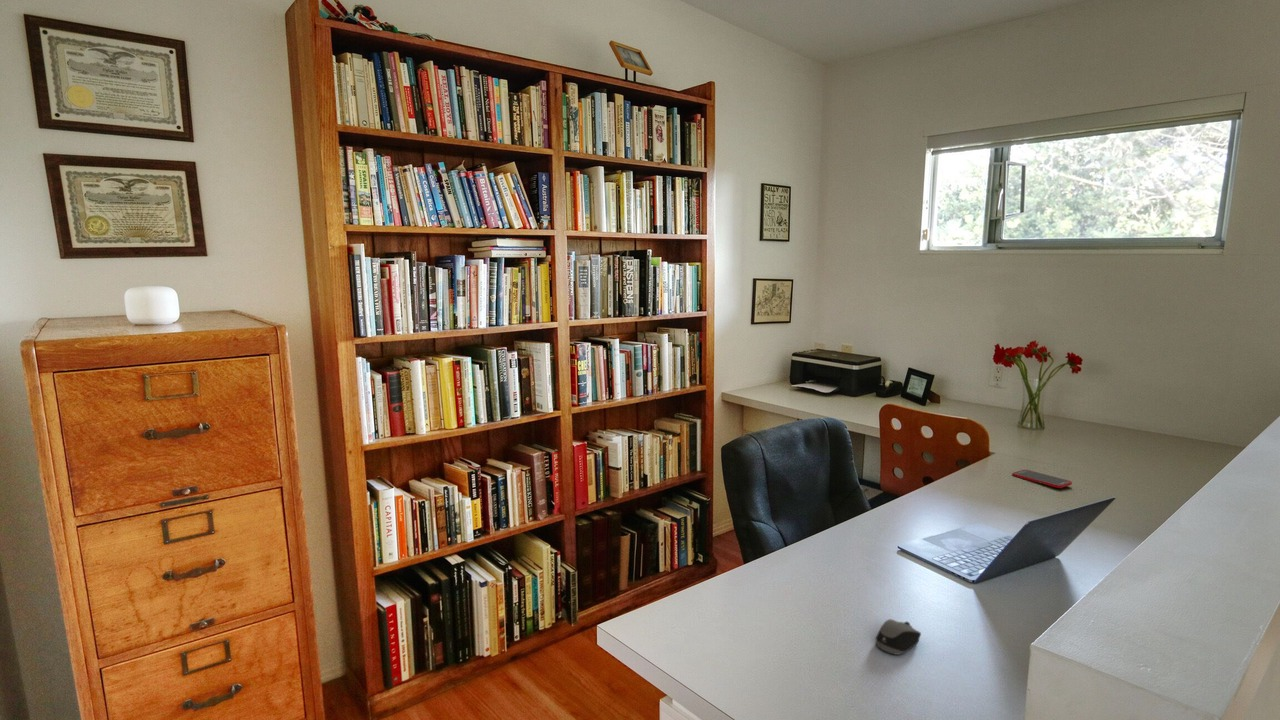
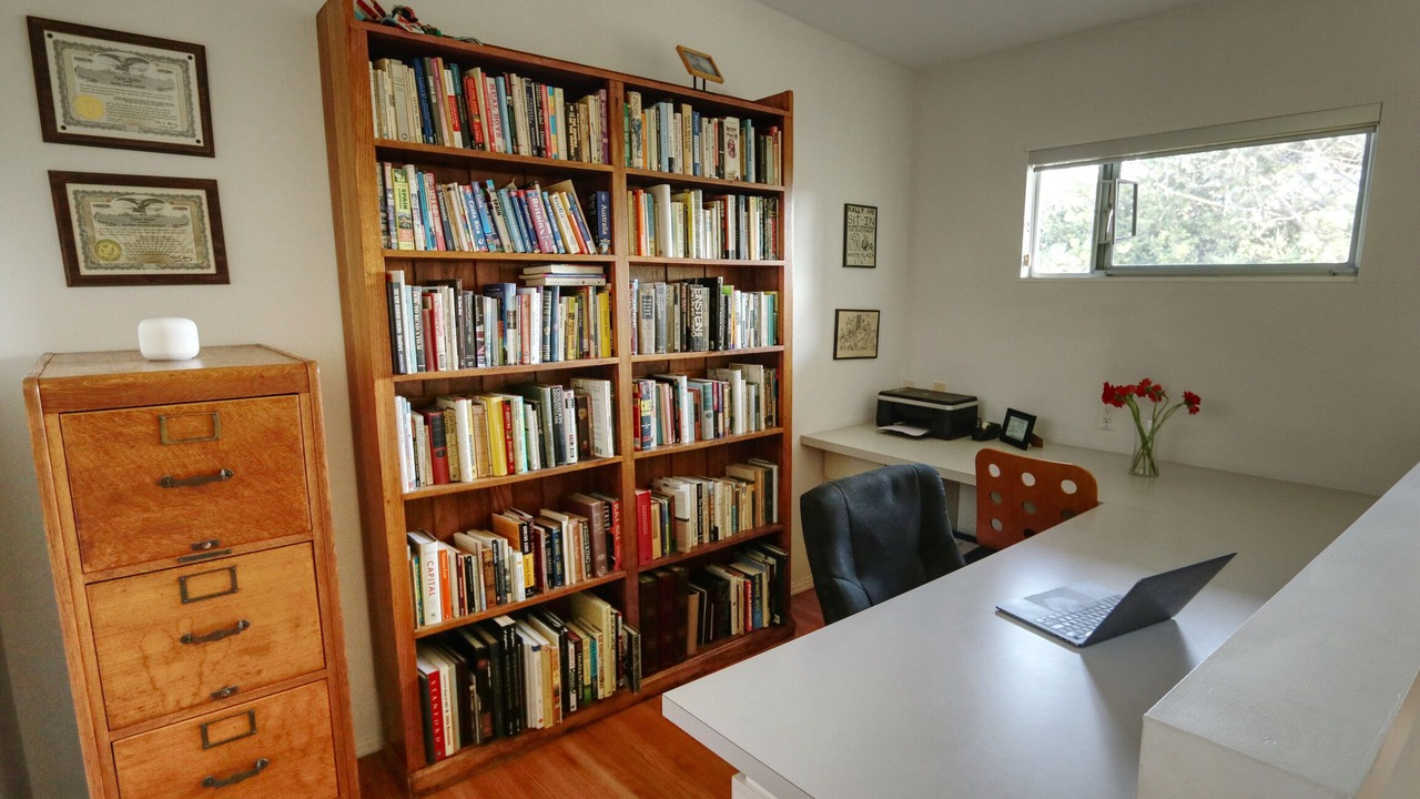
- computer mouse [875,618,922,656]
- cell phone [1011,469,1073,489]
